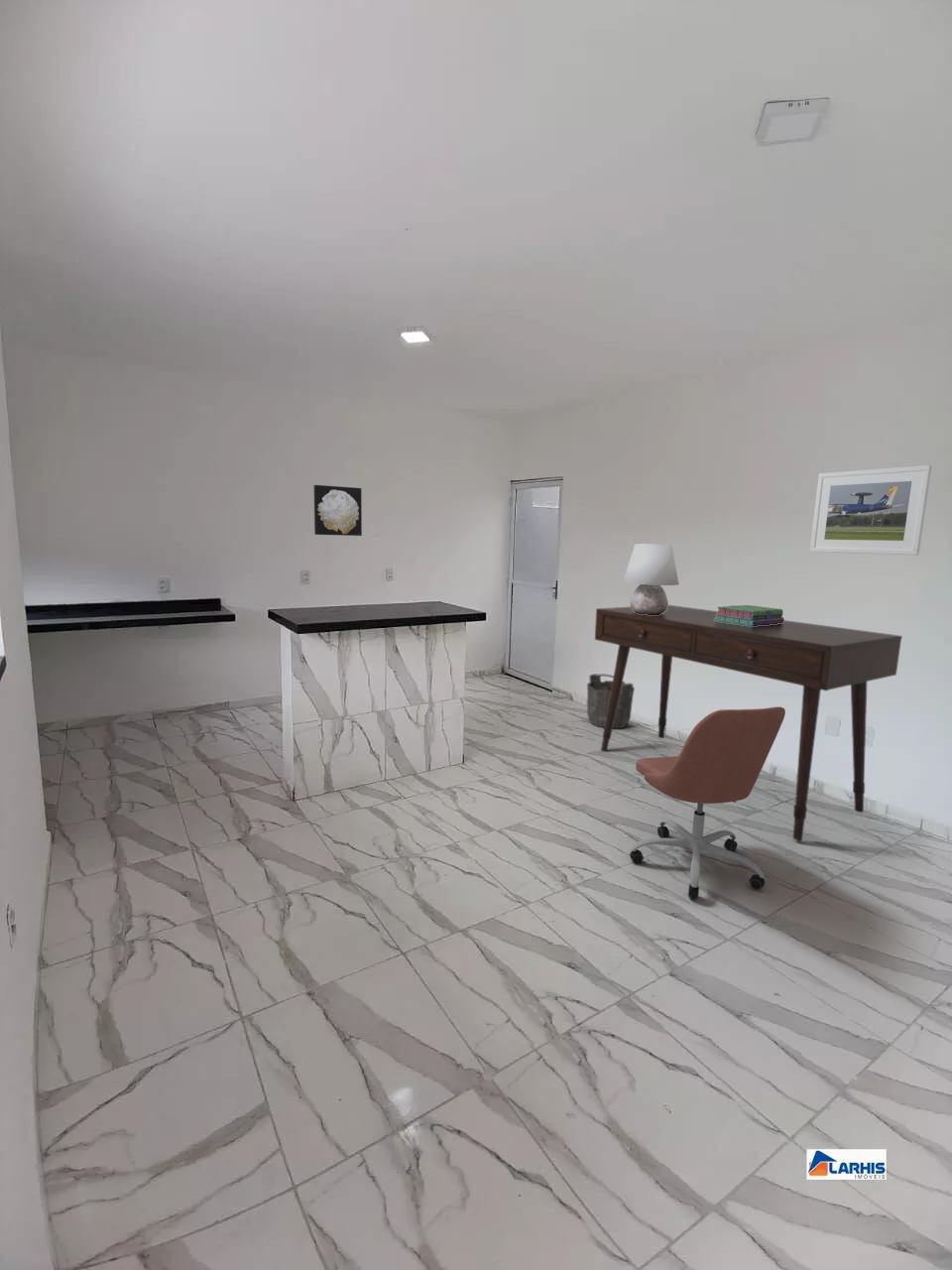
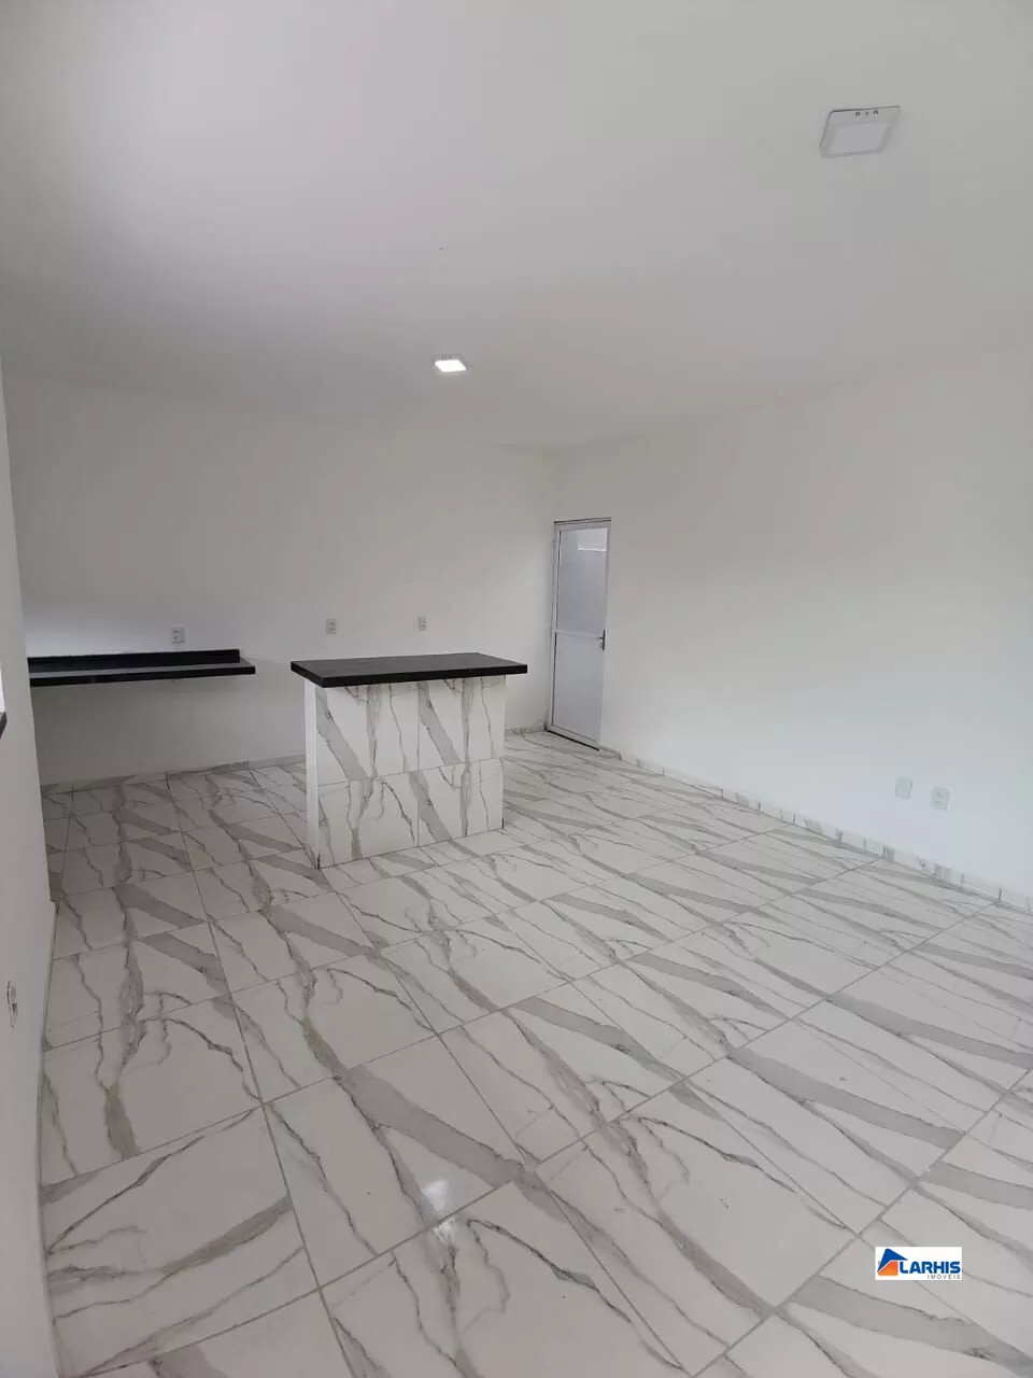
- desk [594,604,903,841]
- office chair [629,705,786,900]
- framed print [809,464,932,557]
- bucket [586,673,636,729]
- table lamp [622,543,680,615]
- stack of books [714,604,785,626]
- wall art [312,484,363,537]
